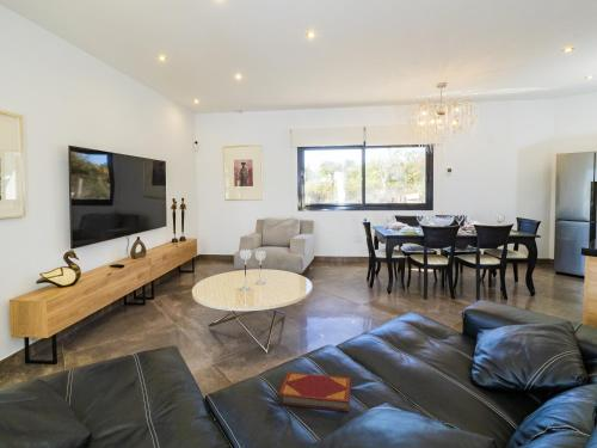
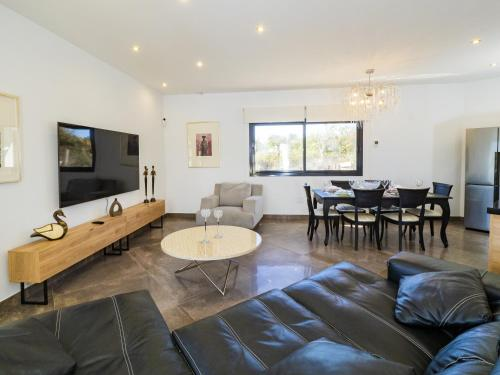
- hardback book [276,372,352,413]
